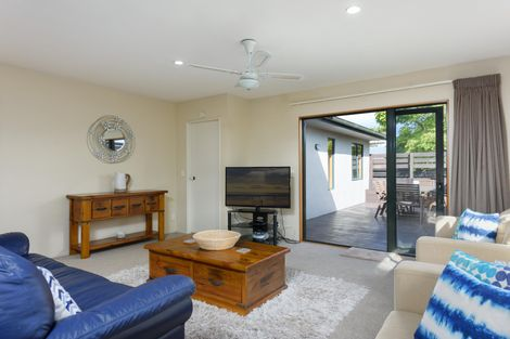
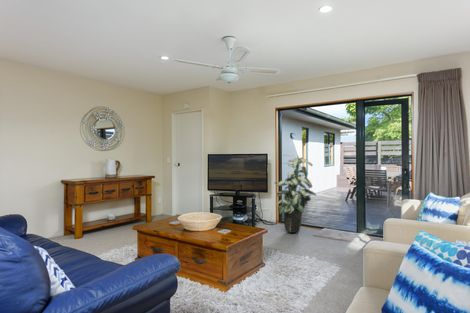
+ indoor plant [274,153,317,234]
